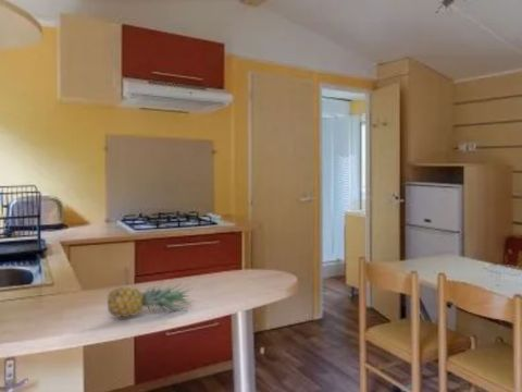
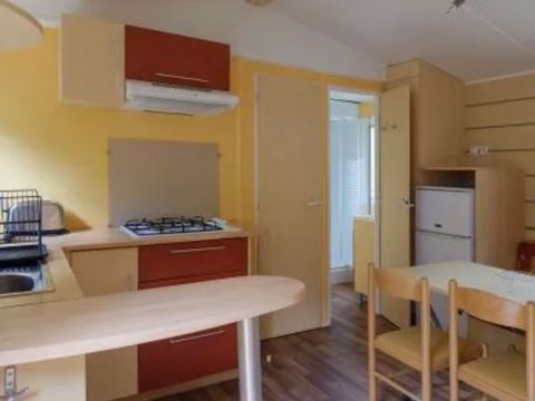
- fruit [107,282,194,318]
